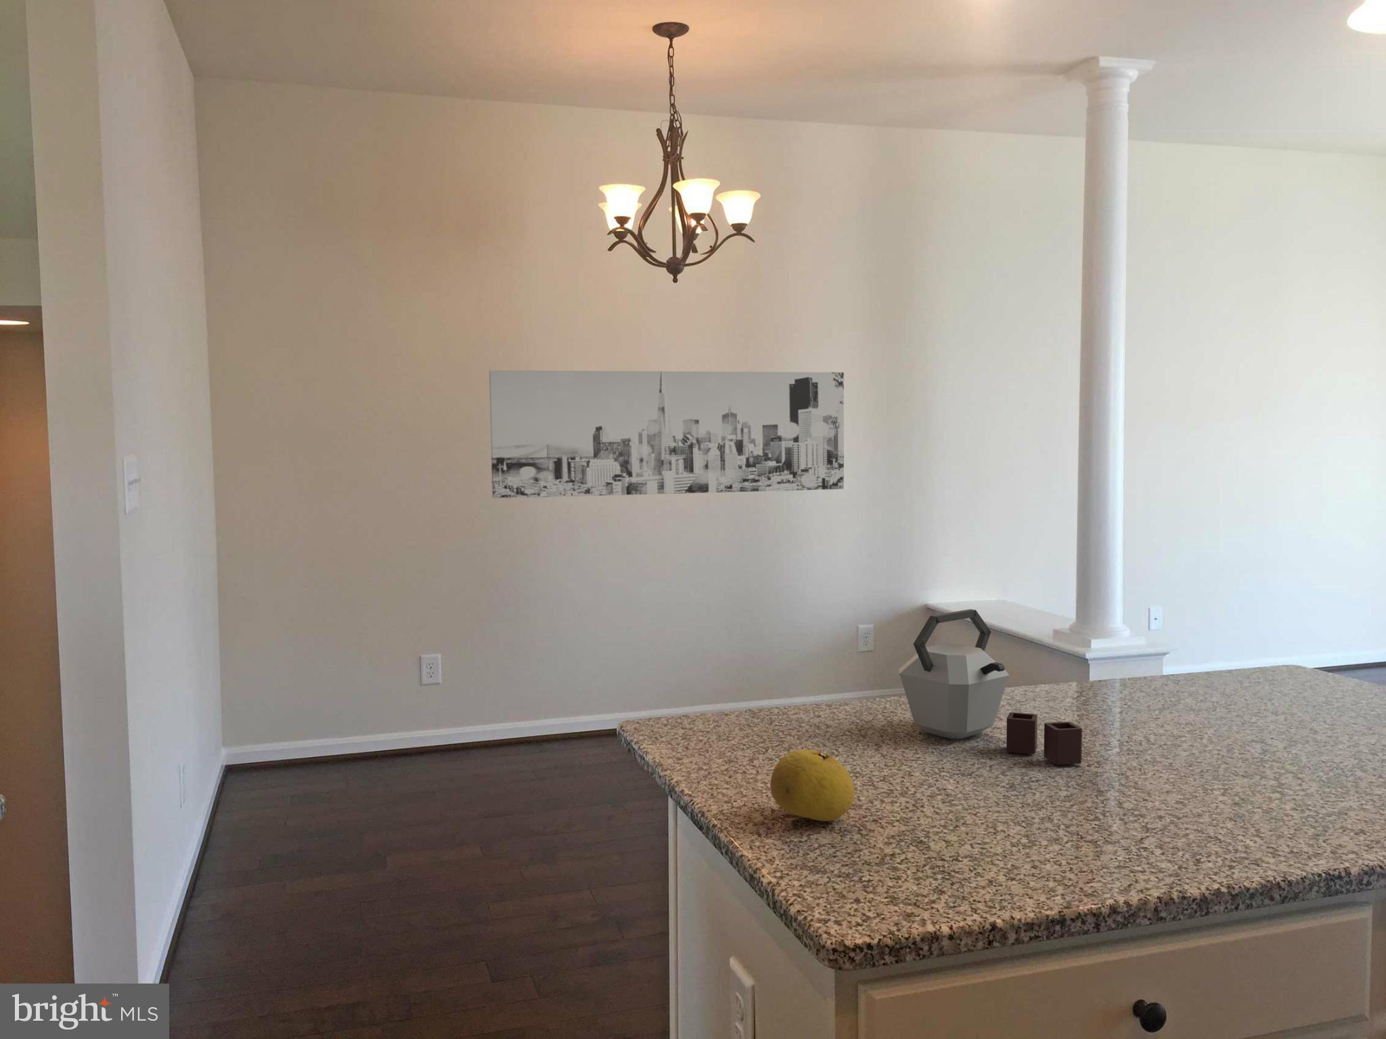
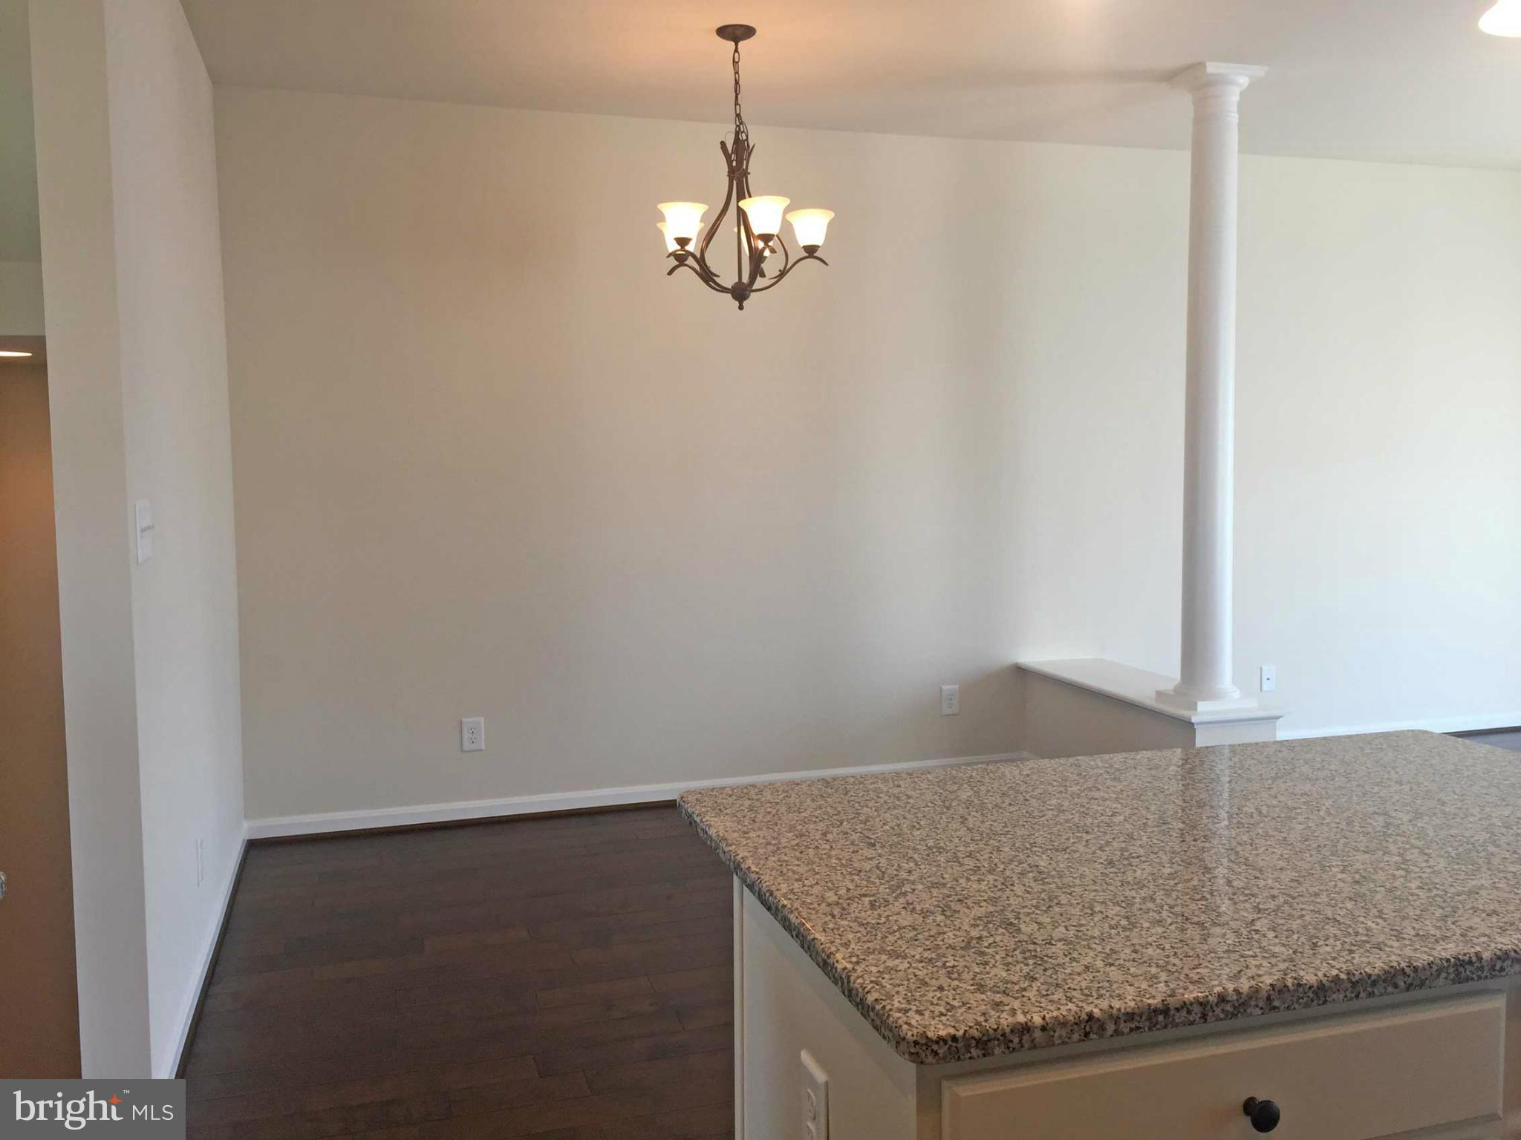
- wall art [489,369,845,499]
- kettle [898,609,1083,765]
- fruit [769,749,855,822]
